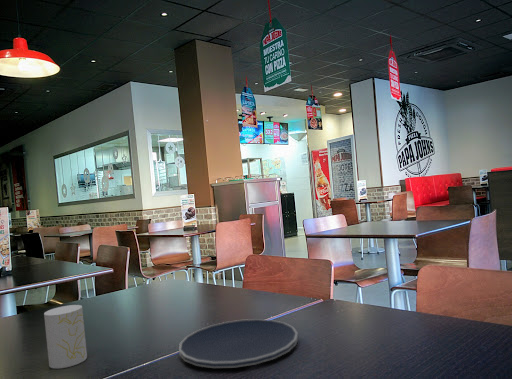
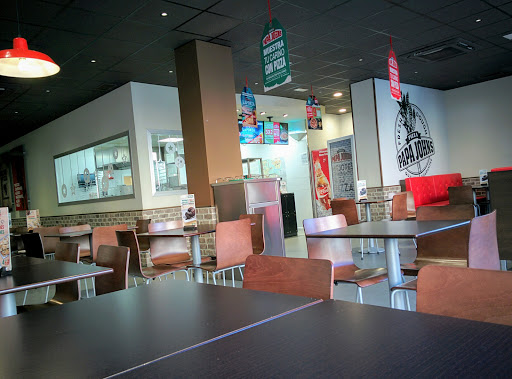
- plate [178,318,299,369]
- cup [43,304,88,369]
